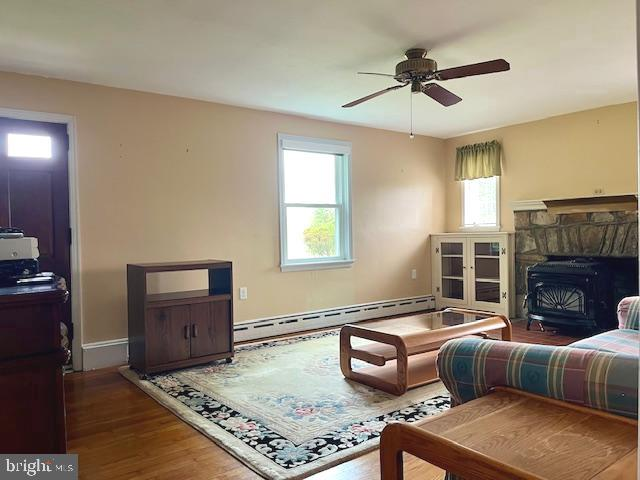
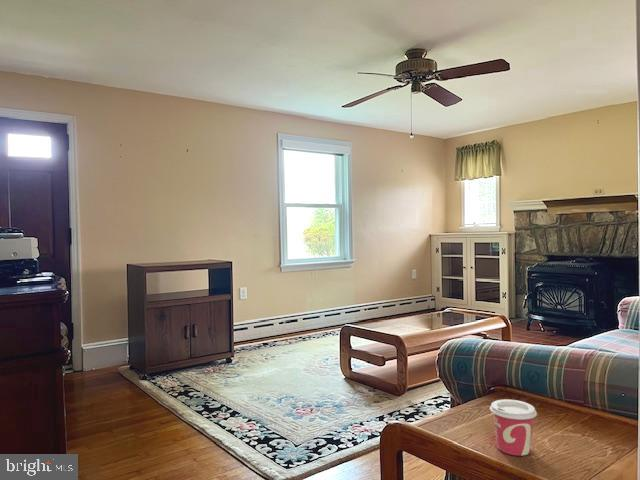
+ cup [489,399,538,457]
